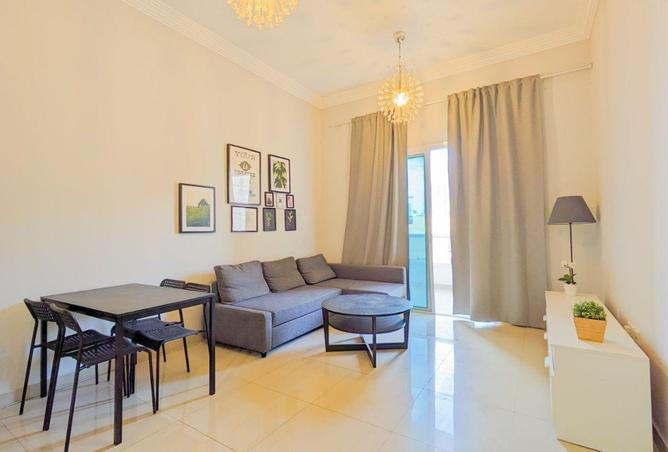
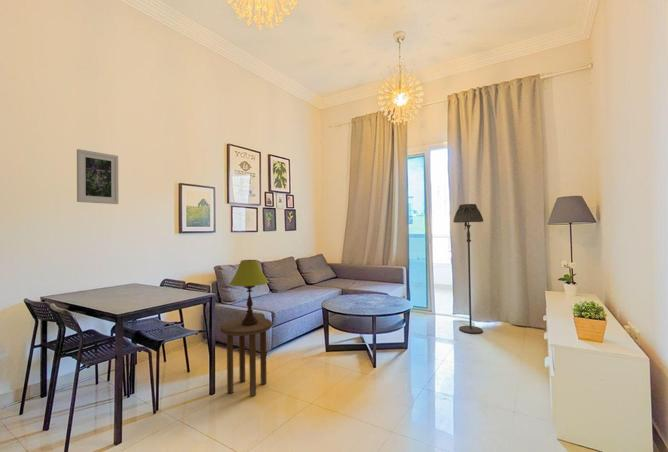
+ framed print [76,148,120,205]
+ side table [219,316,273,397]
+ table lamp [228,259,270,326]
+ floor lamp [452,203,484,335]
